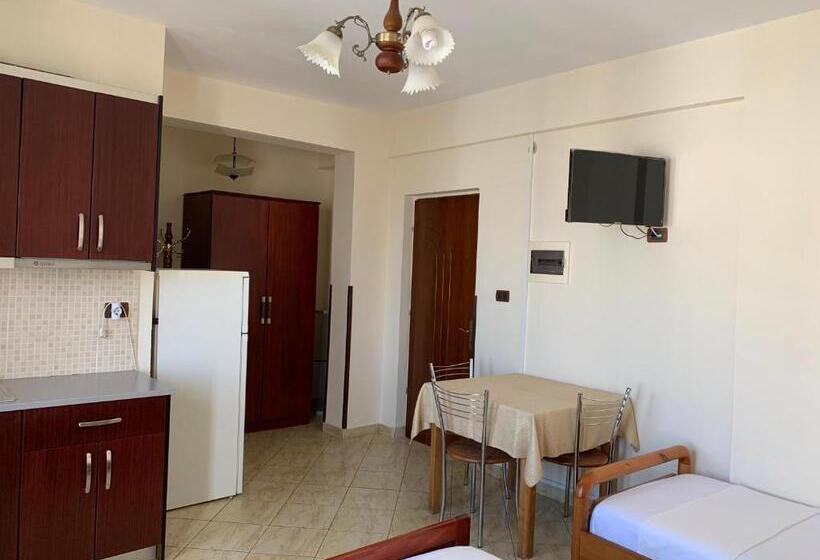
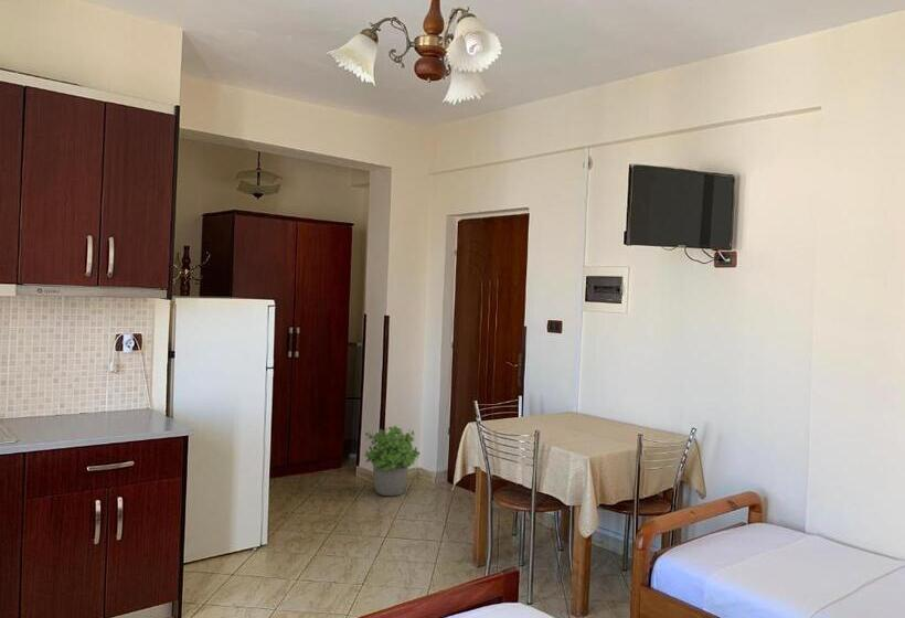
+ potted plant [363,425,422,497]
